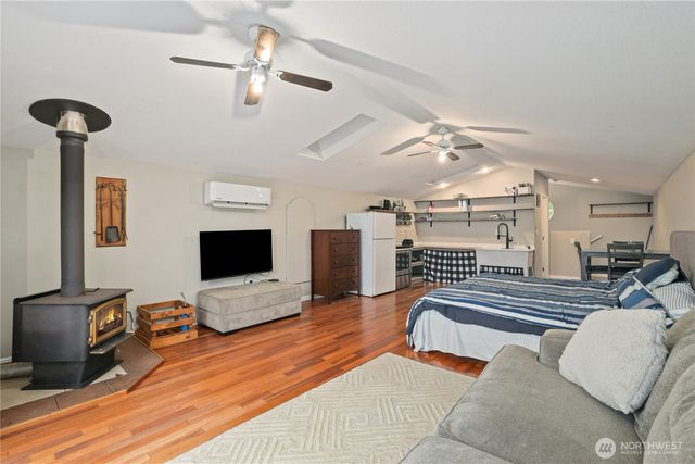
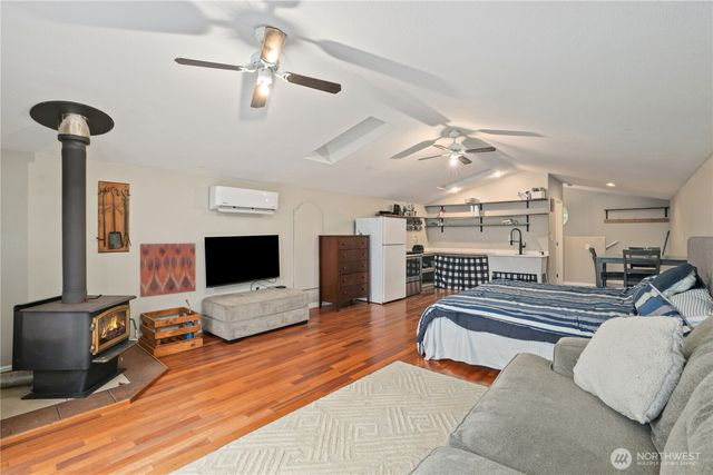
+ wall art [139,243,197,298]
